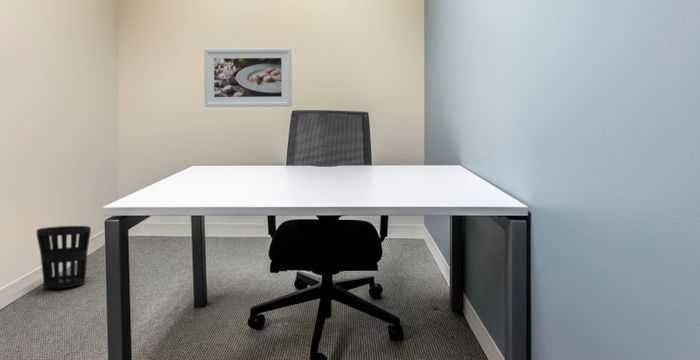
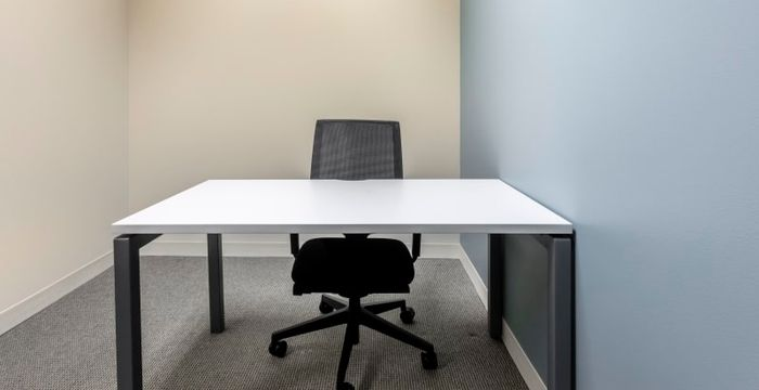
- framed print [203,47,293,108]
- wastebasket [36,225,92,289]
